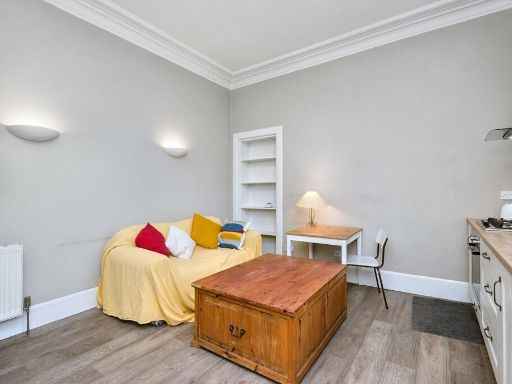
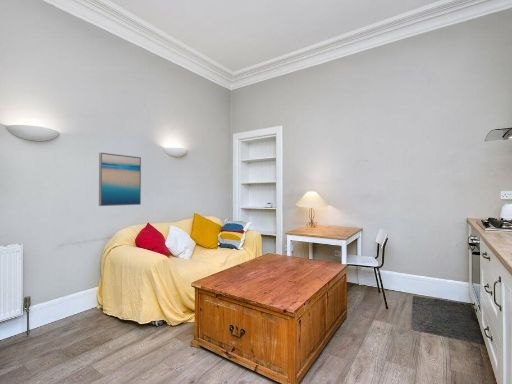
+ wall art [98,152,142,207]
